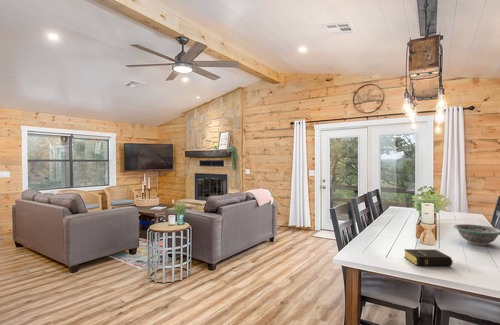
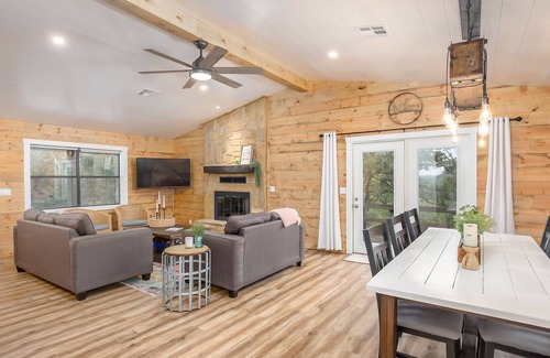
- book [403,248,453,267]
- decorative bowl [453,223,500,246]
